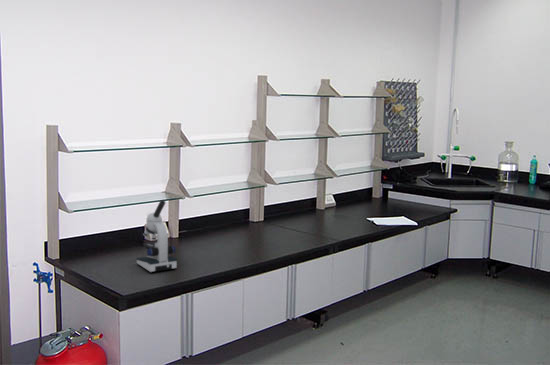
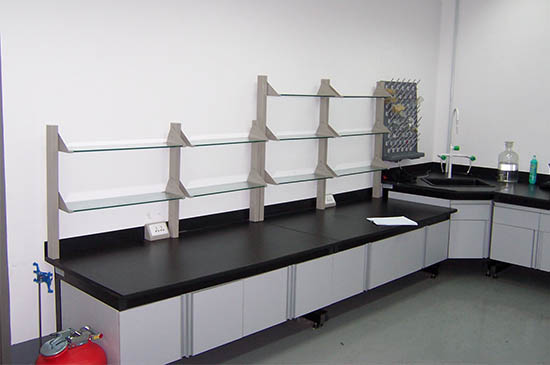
- microscope [136,199,178,274]
